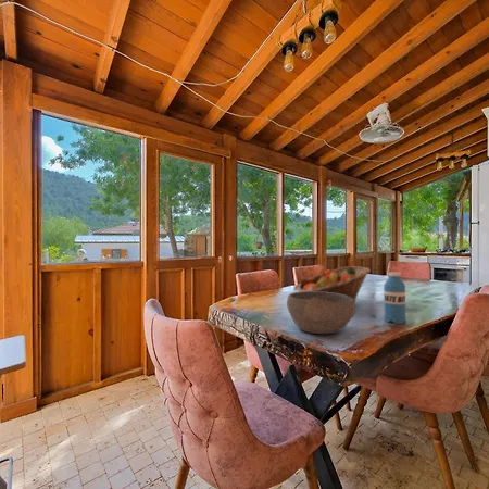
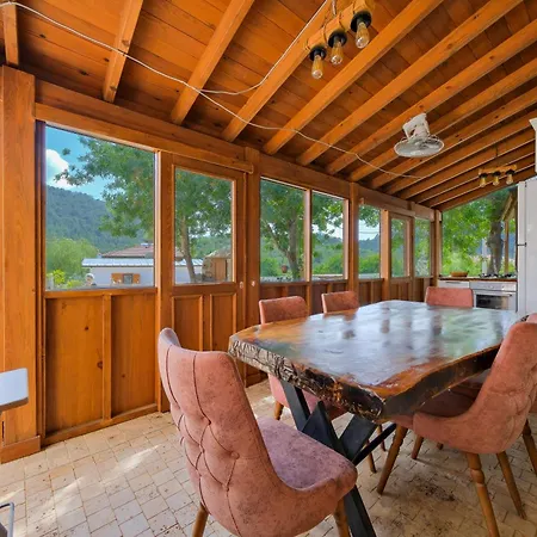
- fruit basket [297,265,371,303]
- water bottle [383,272,408,325]
- bowl [286,291,356,335]
